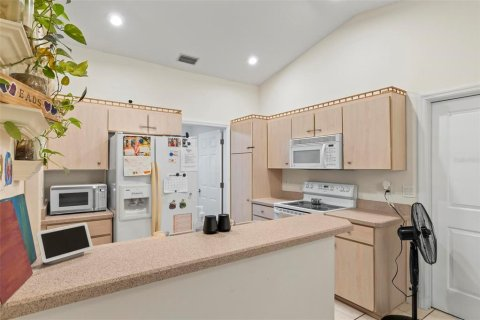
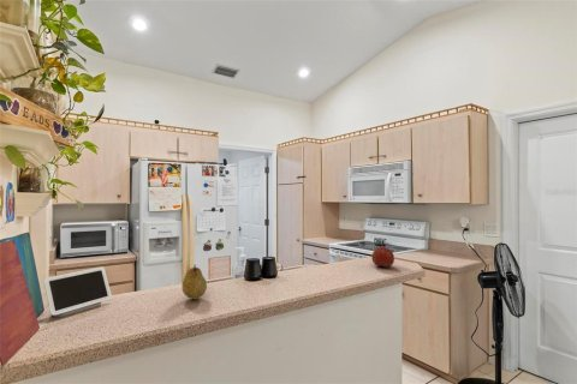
+ fruit [180,263,208,300]
+ fruit [370,246,395,269]
